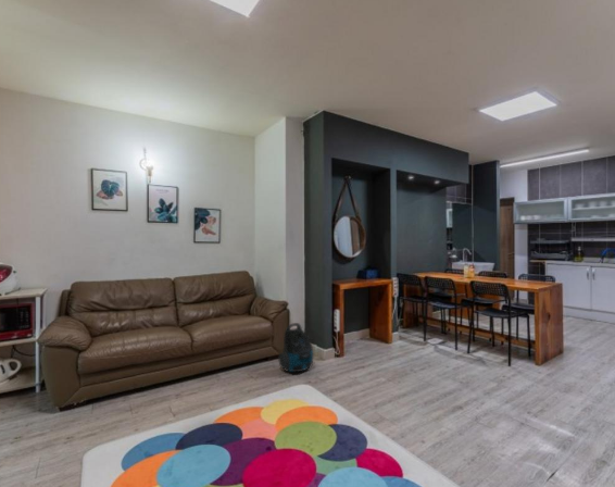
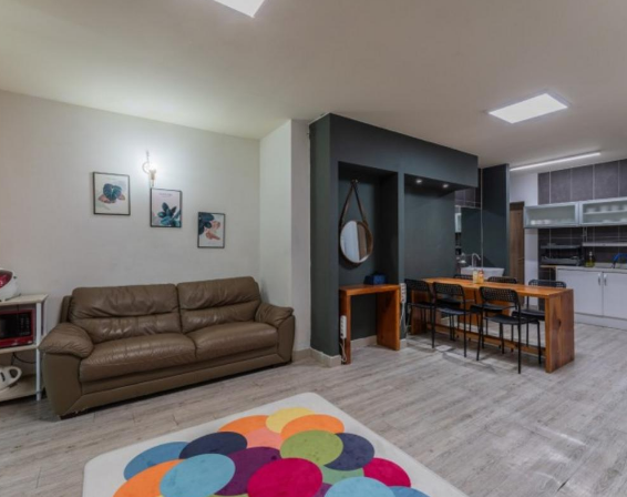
- vacuum cleaner [277,322,314,373]
